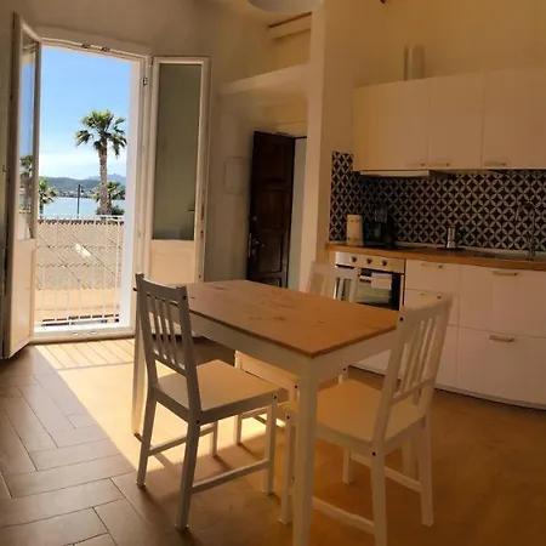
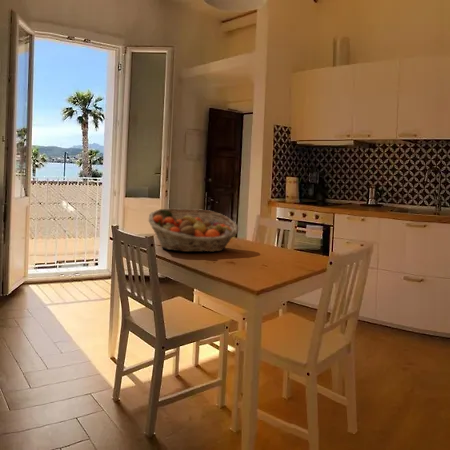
+ fruit basket [147,208,239,253]
